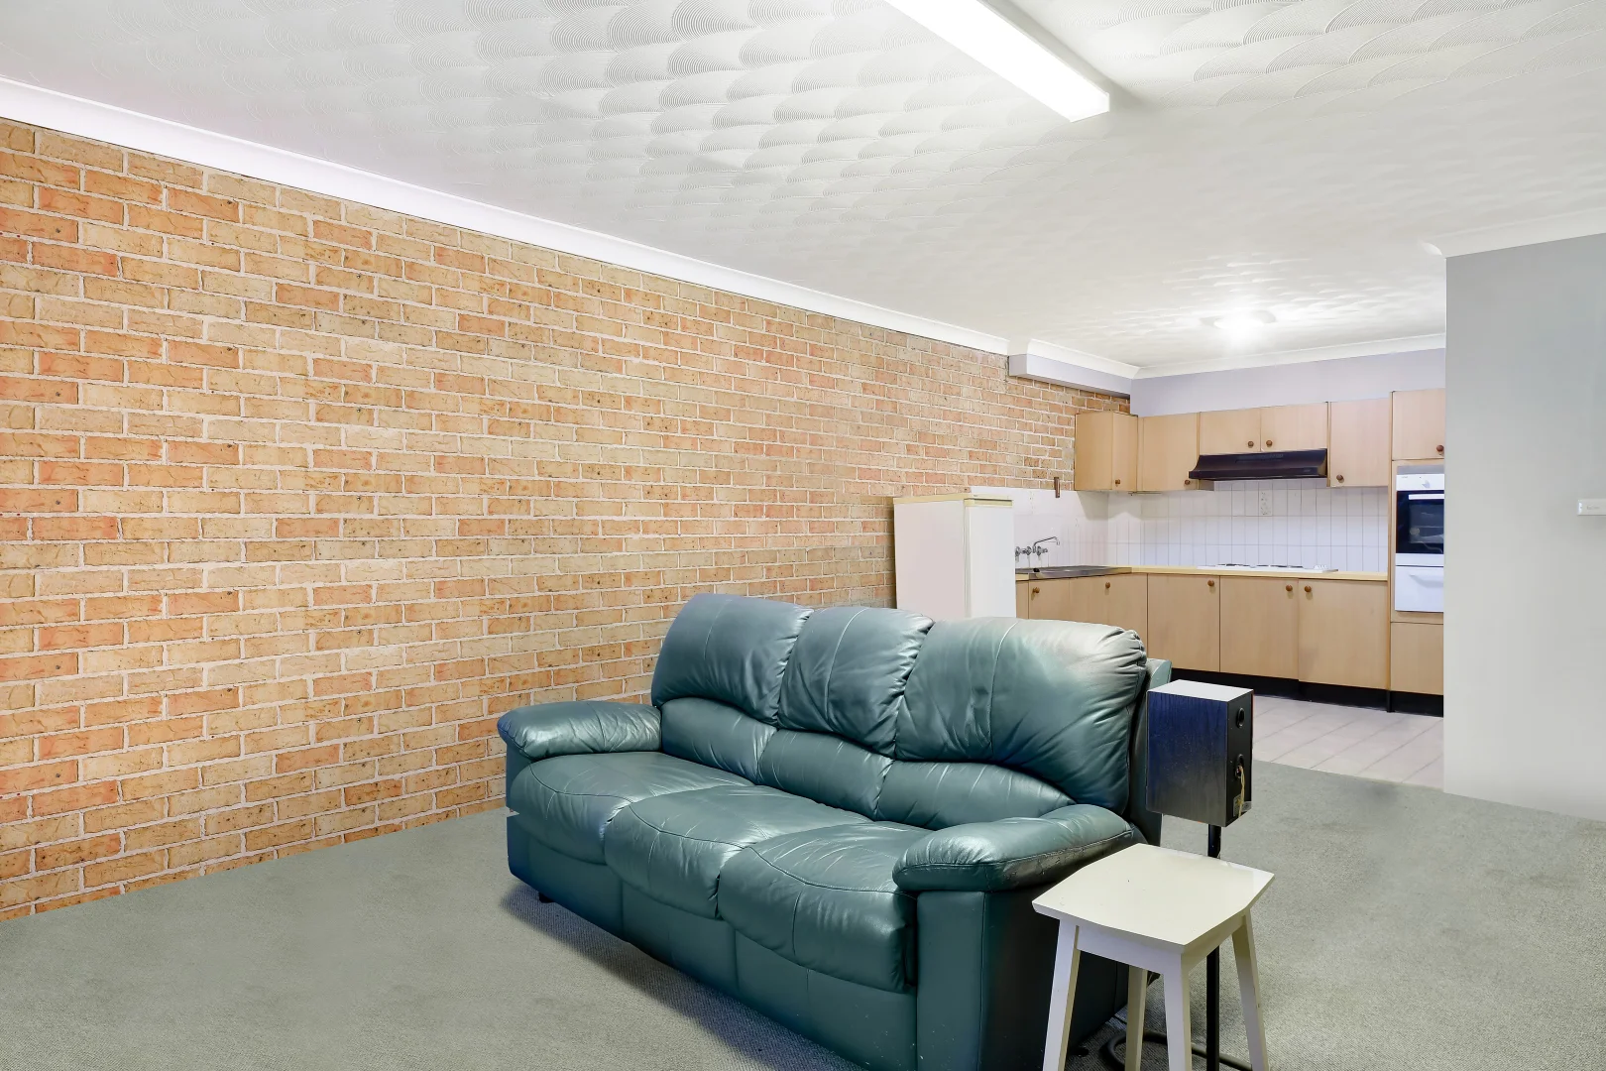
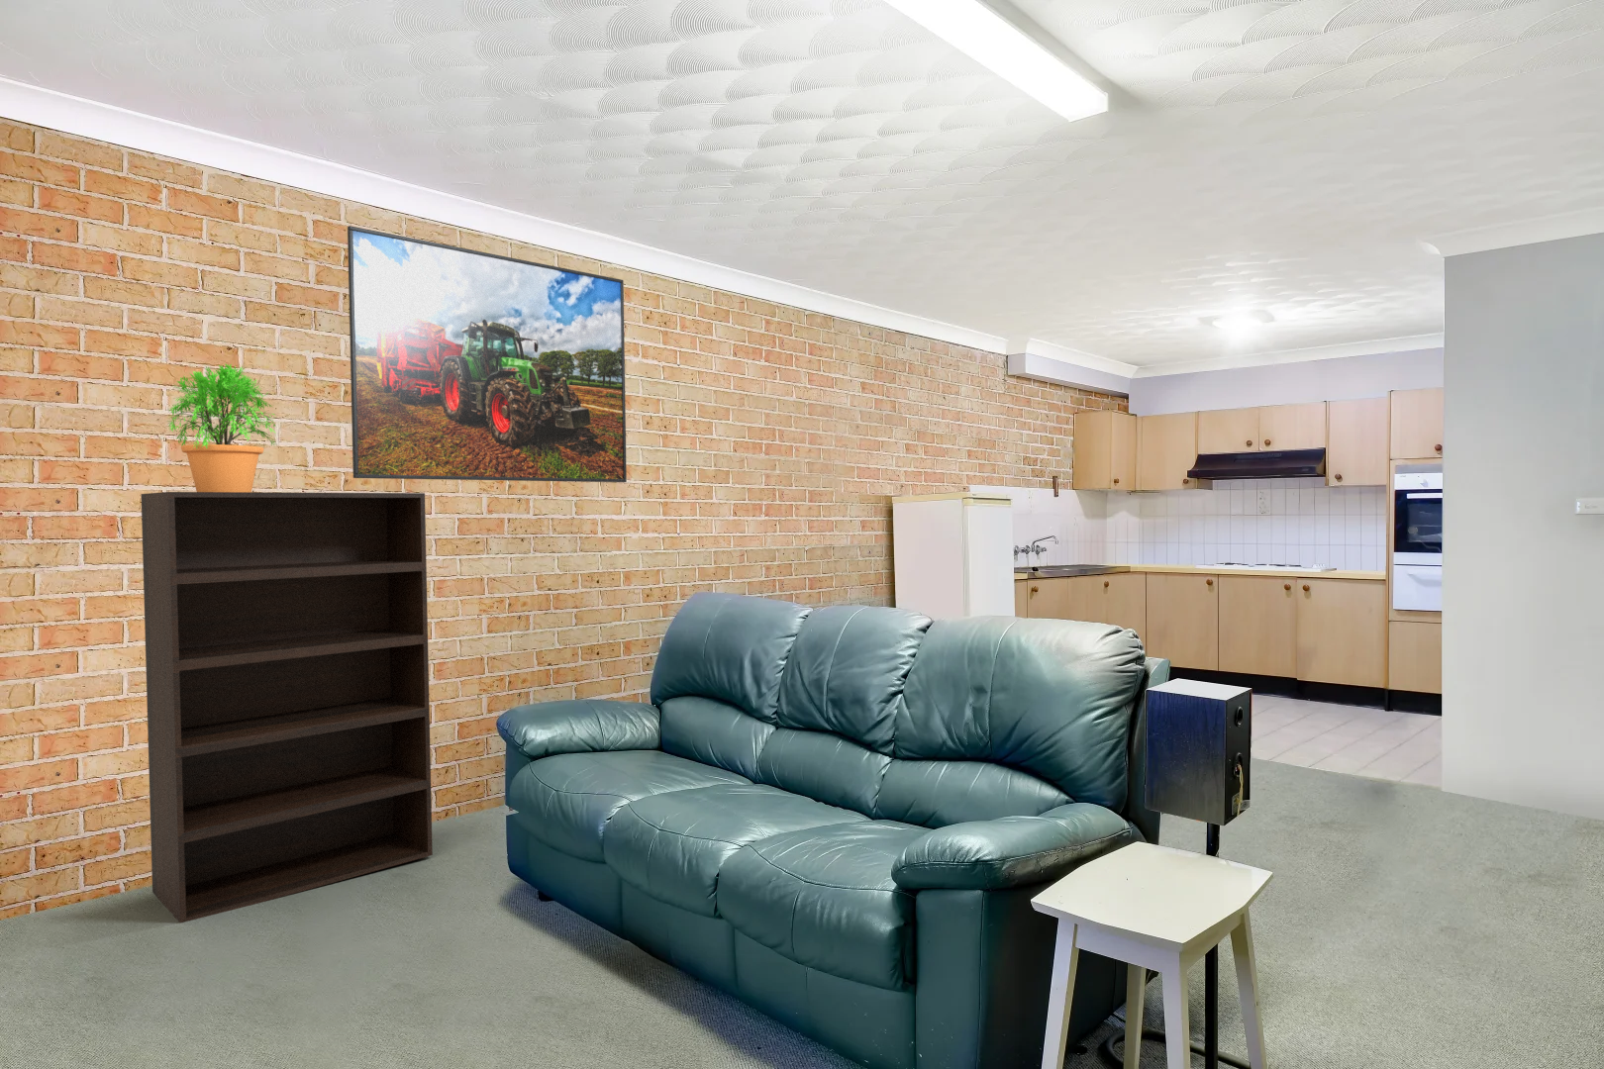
+ potted plant [166,363,279,492]
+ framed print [346,224,628,483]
+ bookshelf [141,490,433,925]
